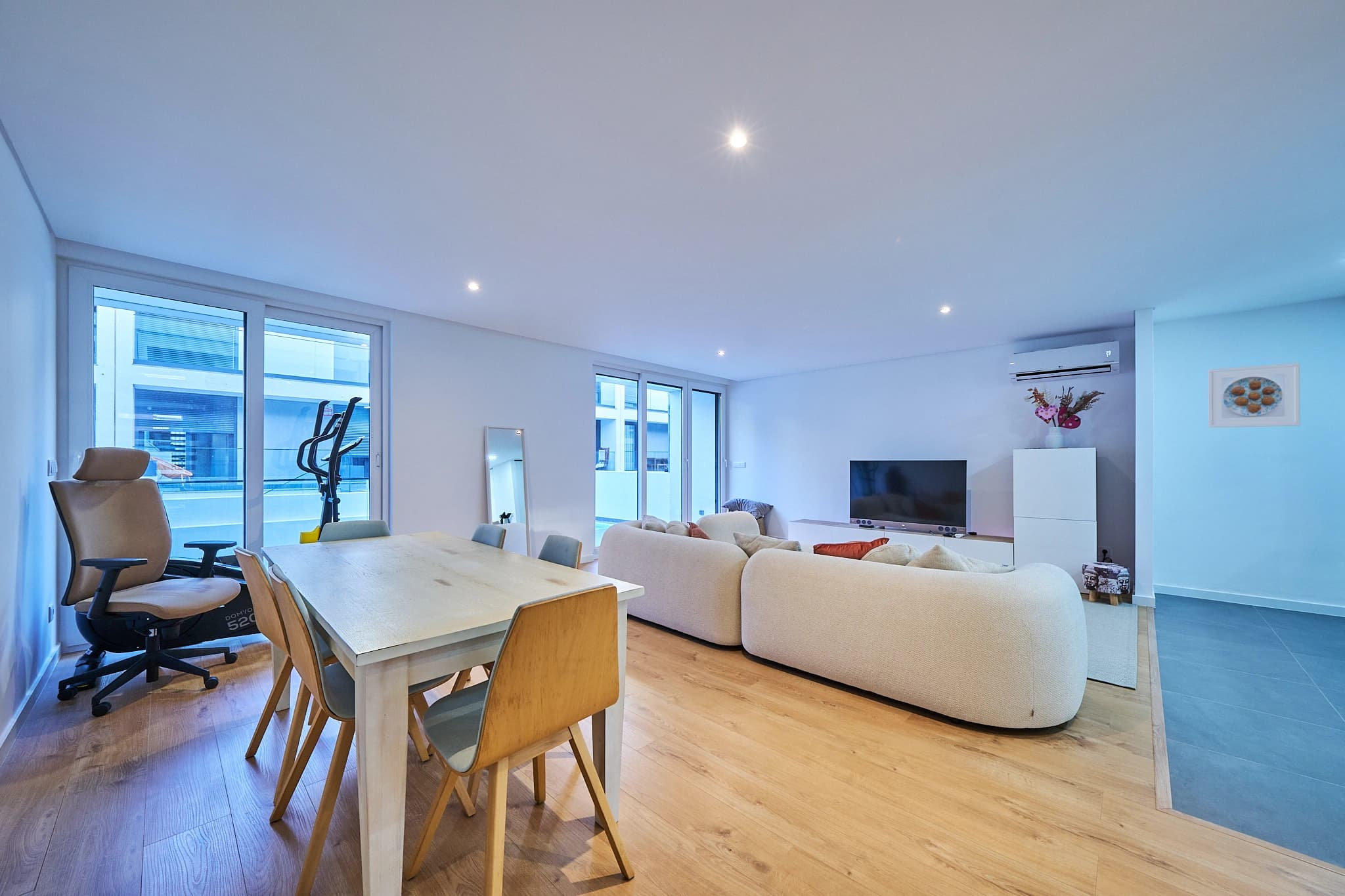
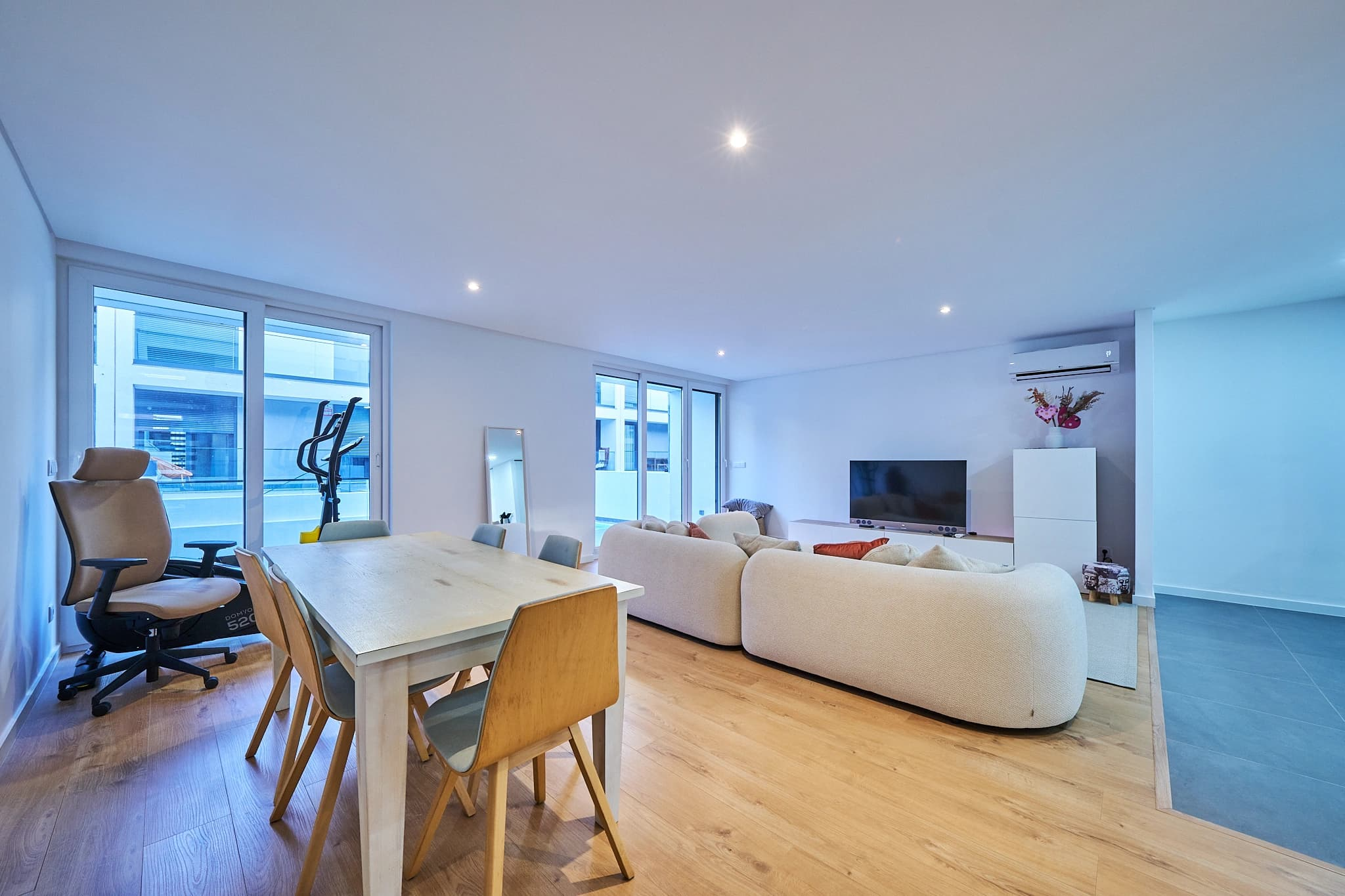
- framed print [1207,362,1300,428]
